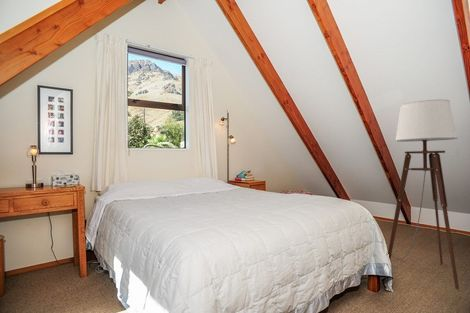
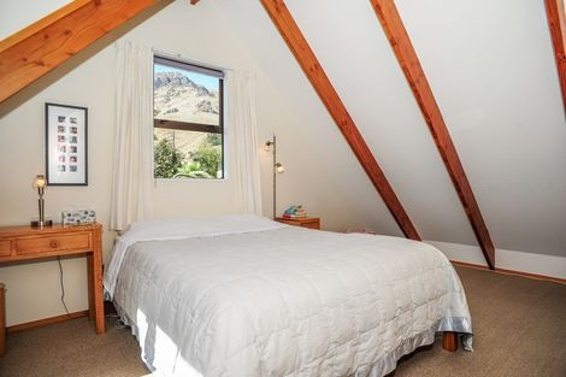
- floor lamp [387,98,460,290]
